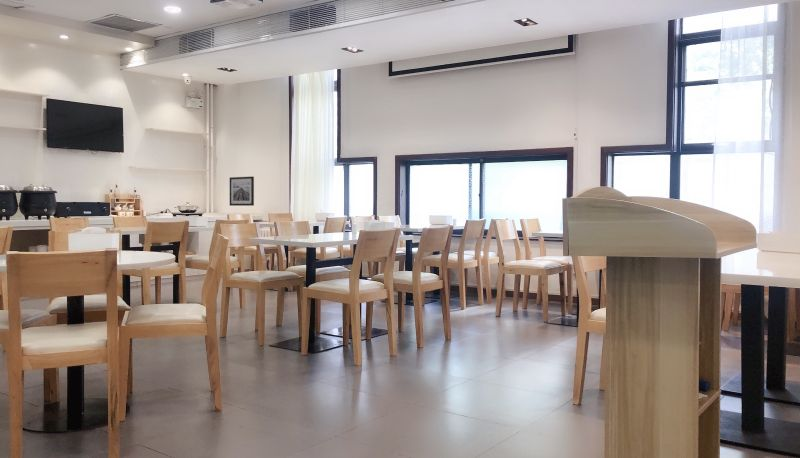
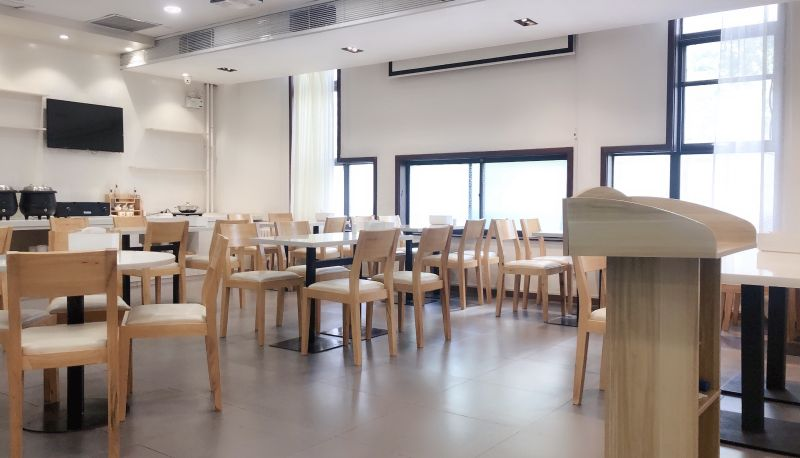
- wall art [229,176,255,207]
